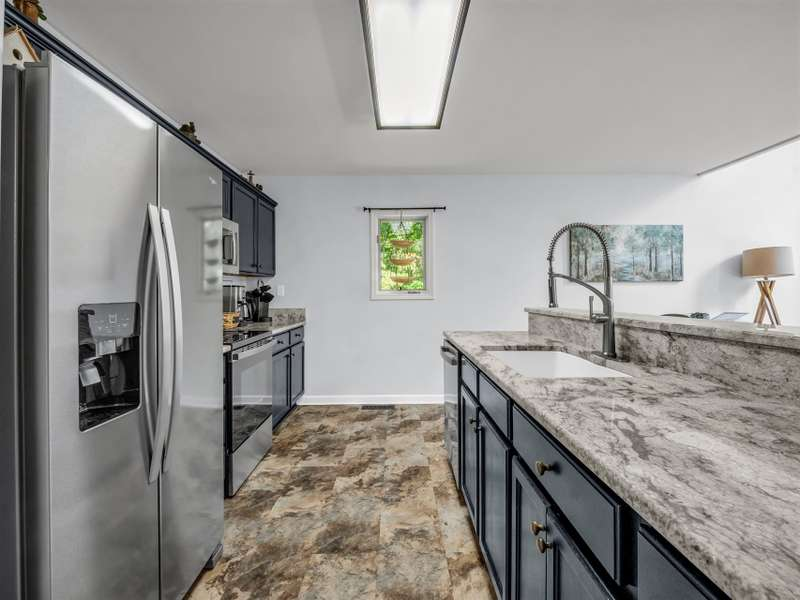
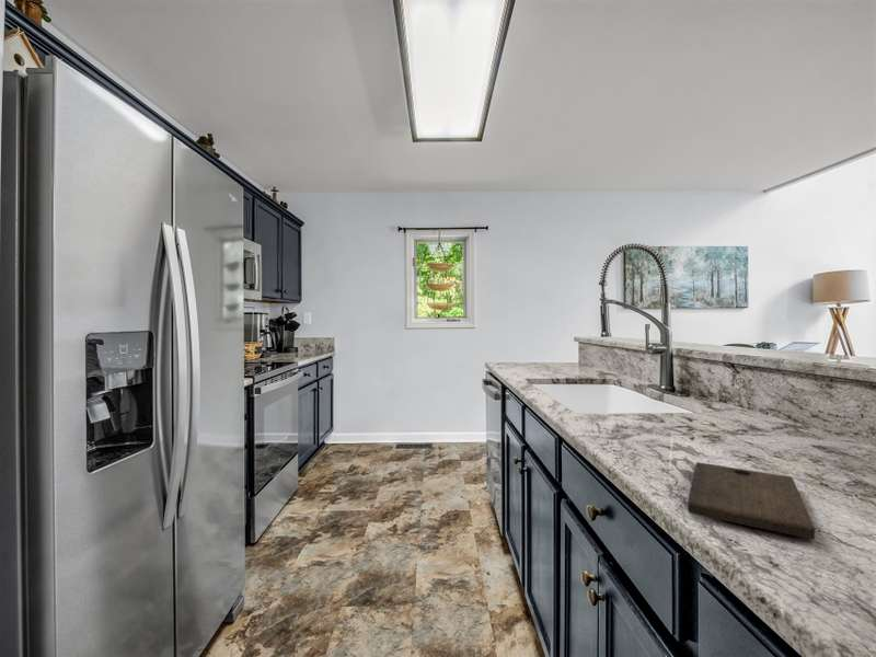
+ cutting board [687,461,816,540]
